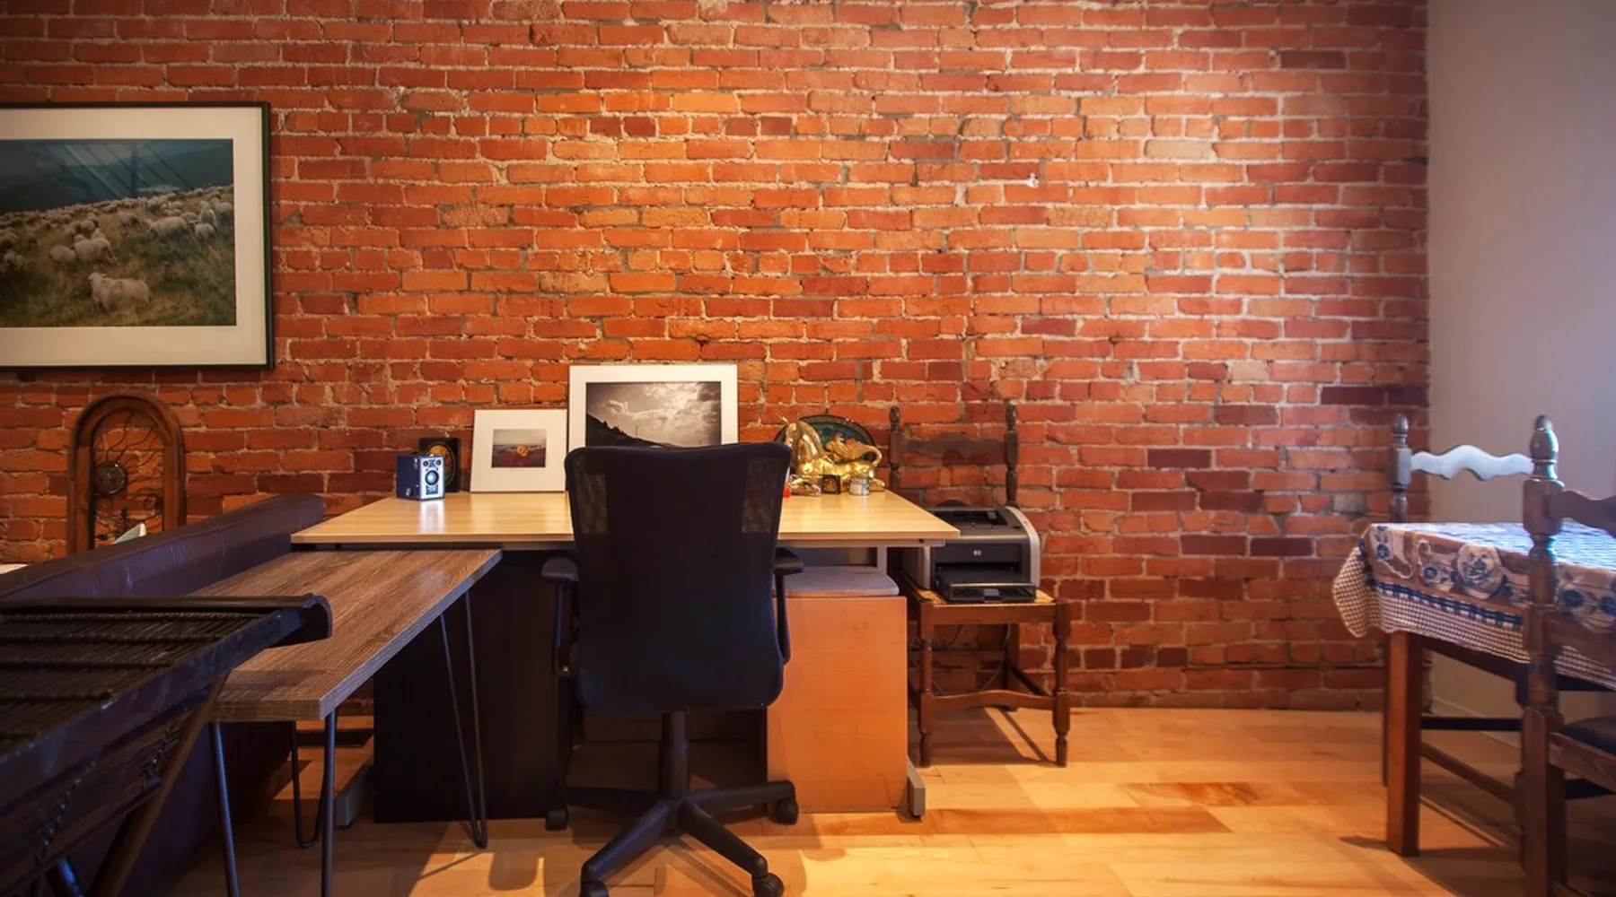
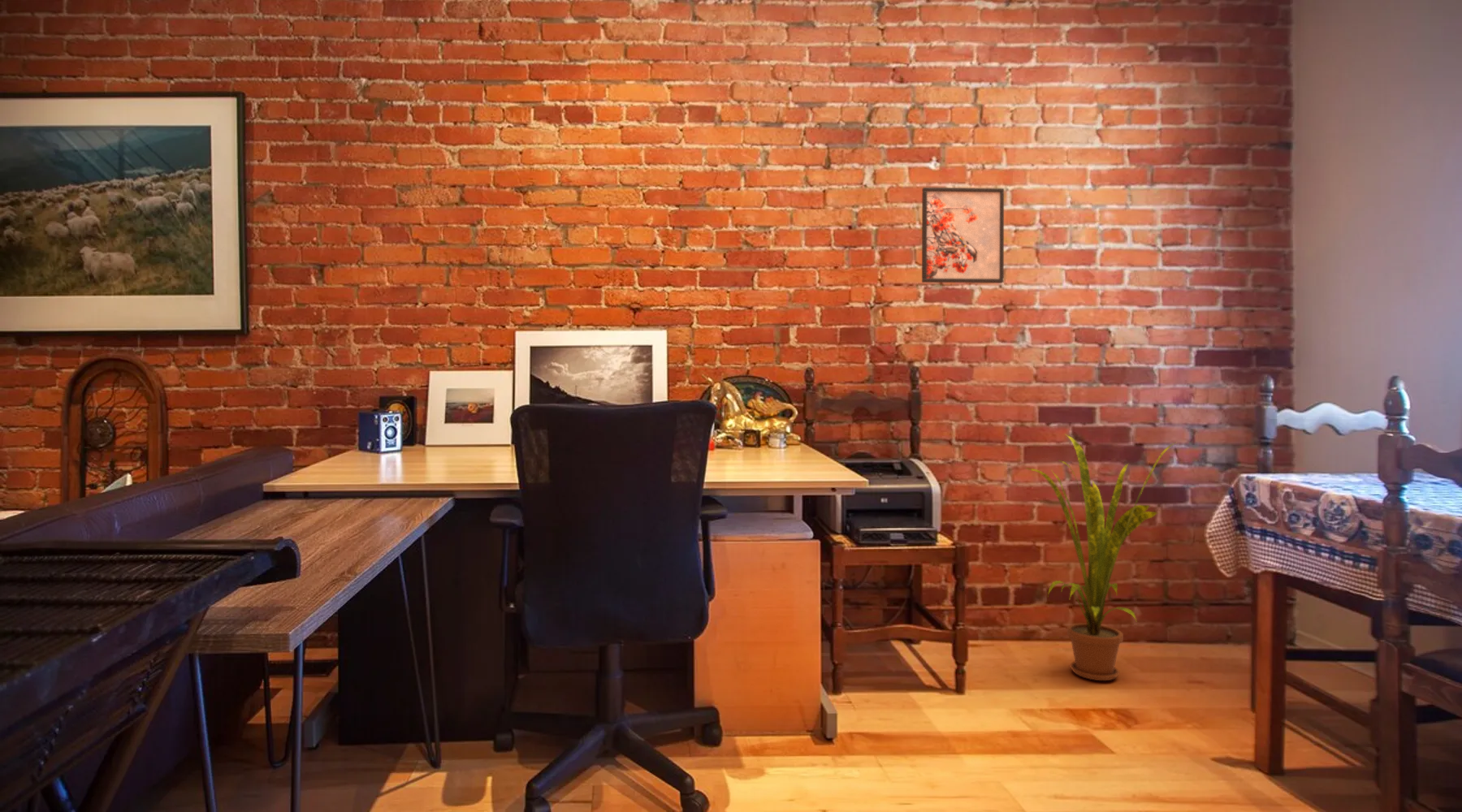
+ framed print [921,187,1005,284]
+ house plant [1023,433,1176,681]
